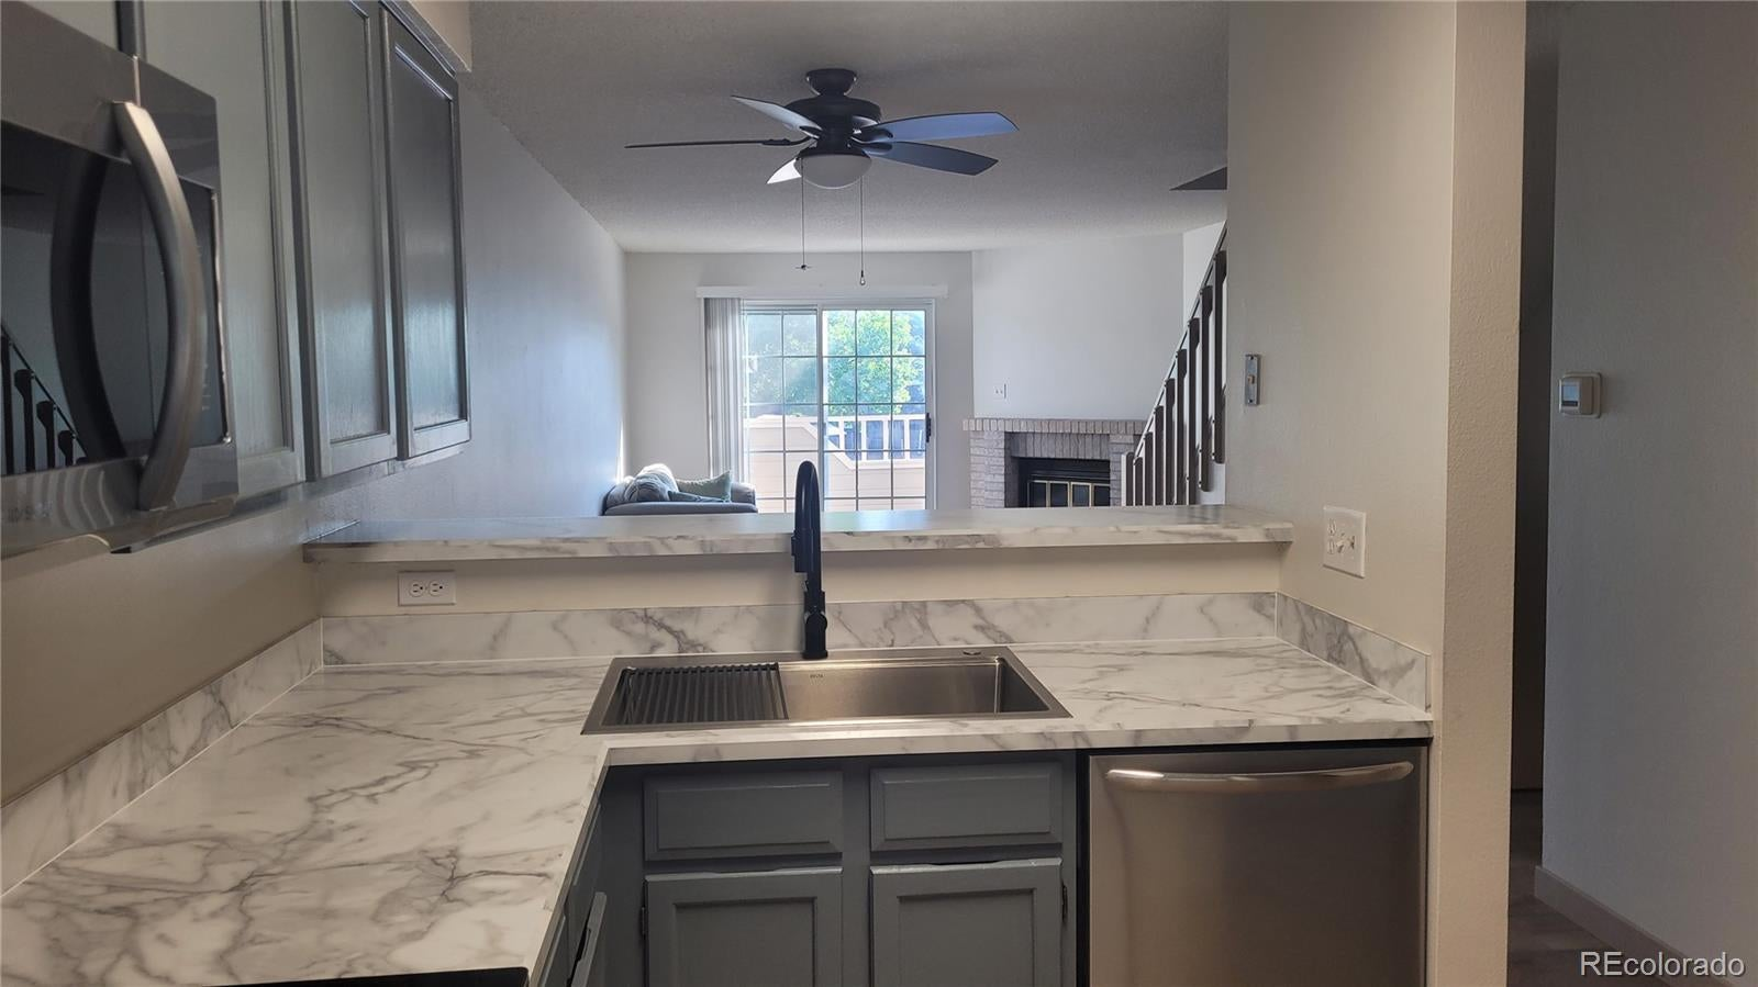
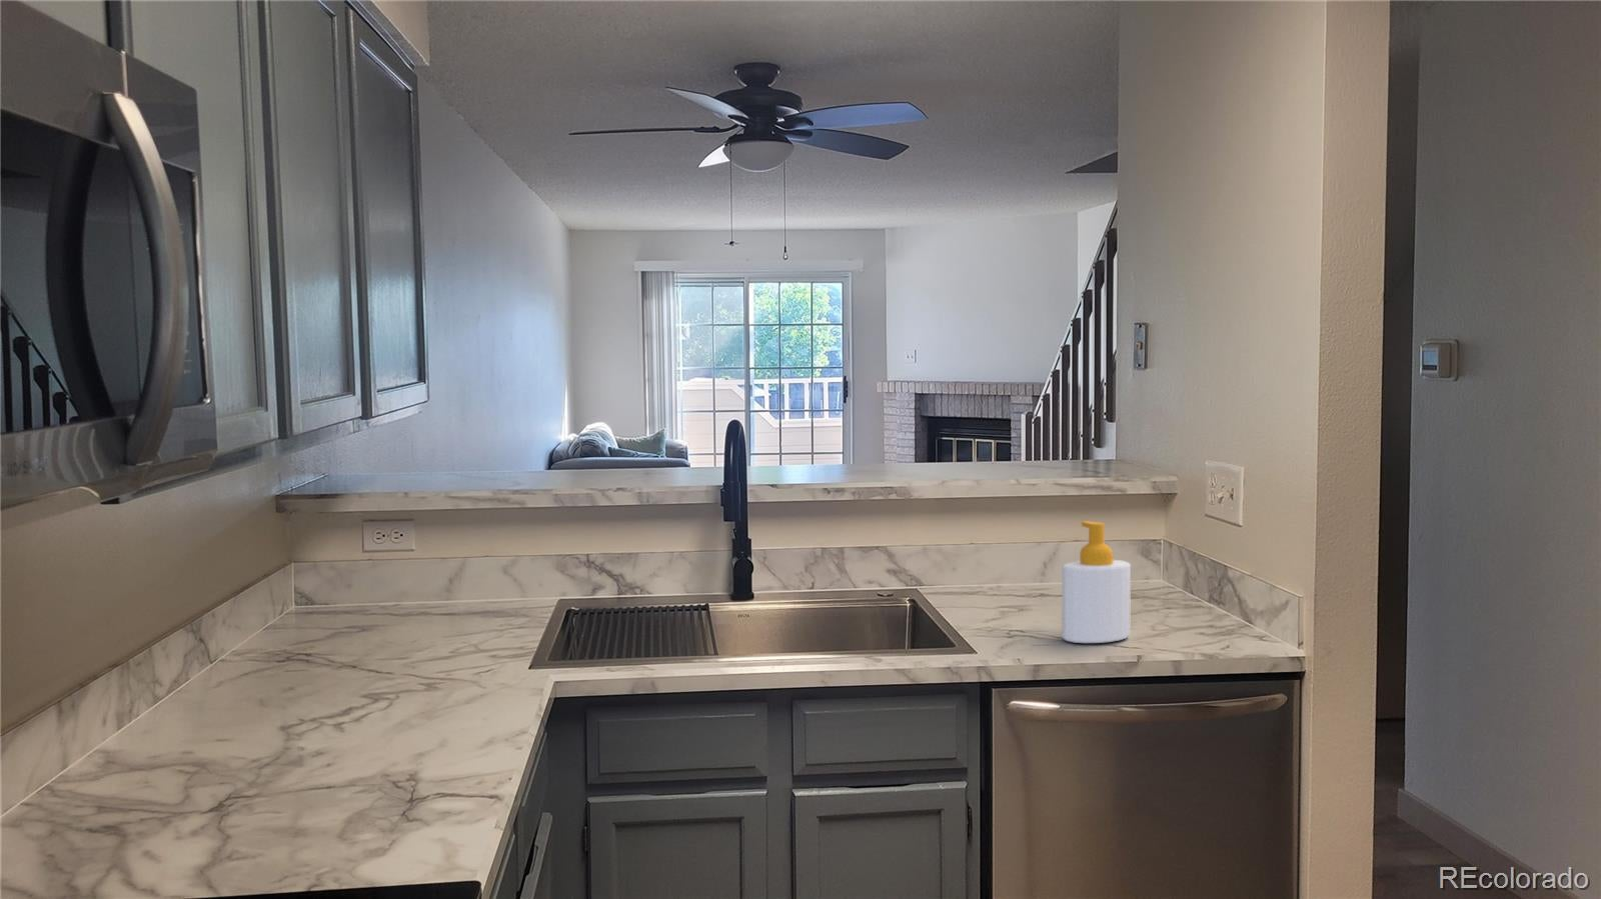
+ soap bottle [1061,520,1131,644]
